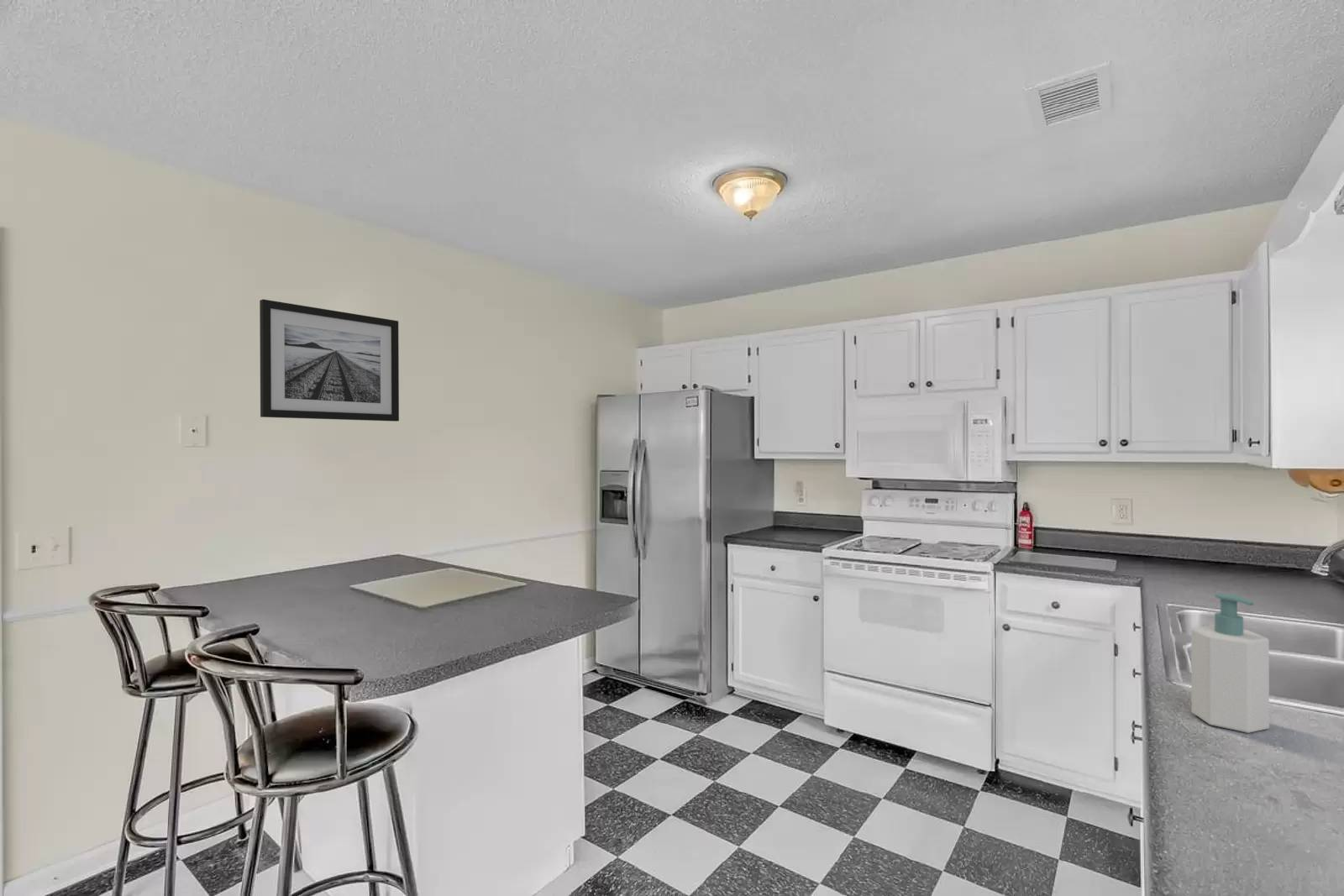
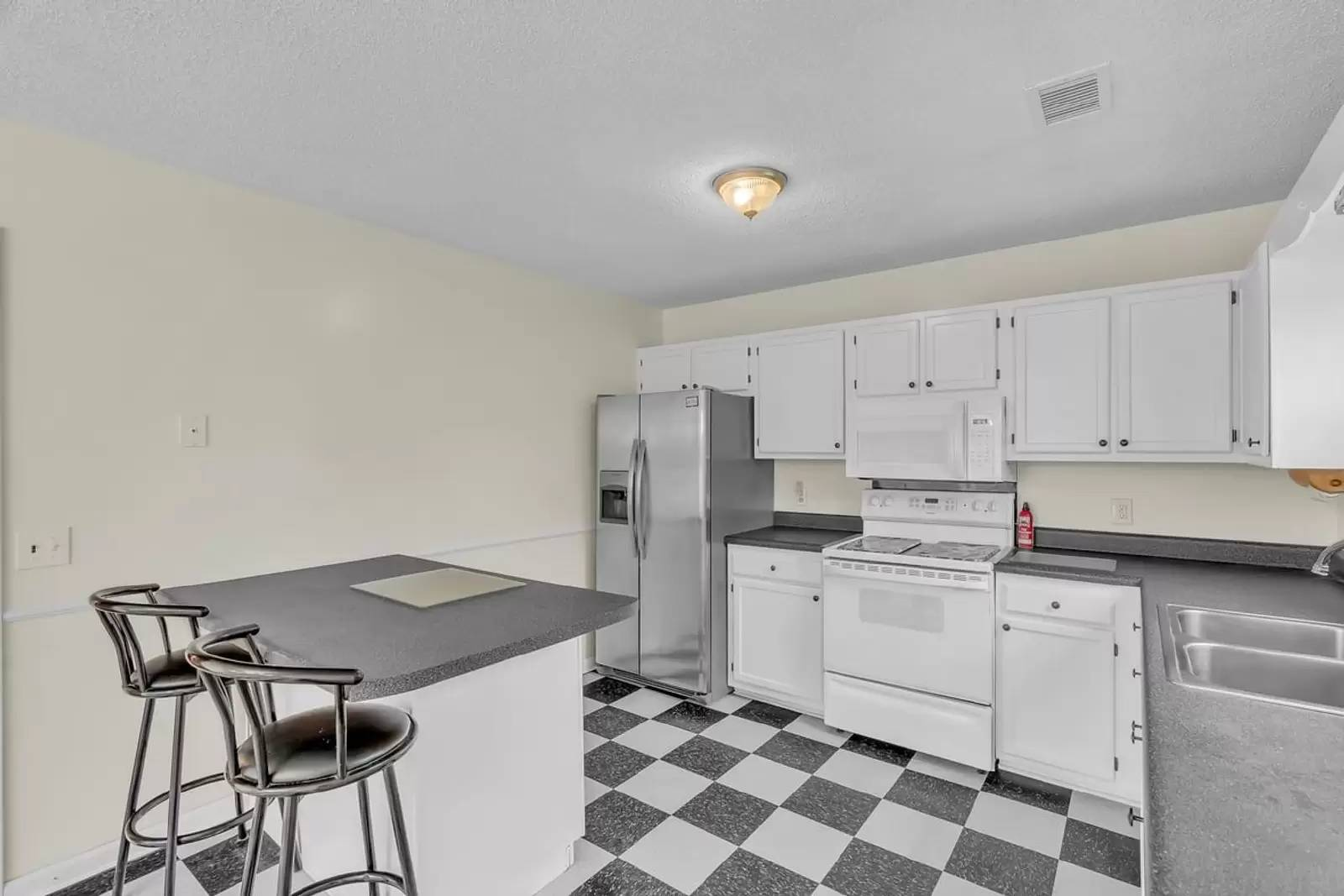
- wall art [259,298,400,422]
- soap bottle [1190,592,1270,734]
